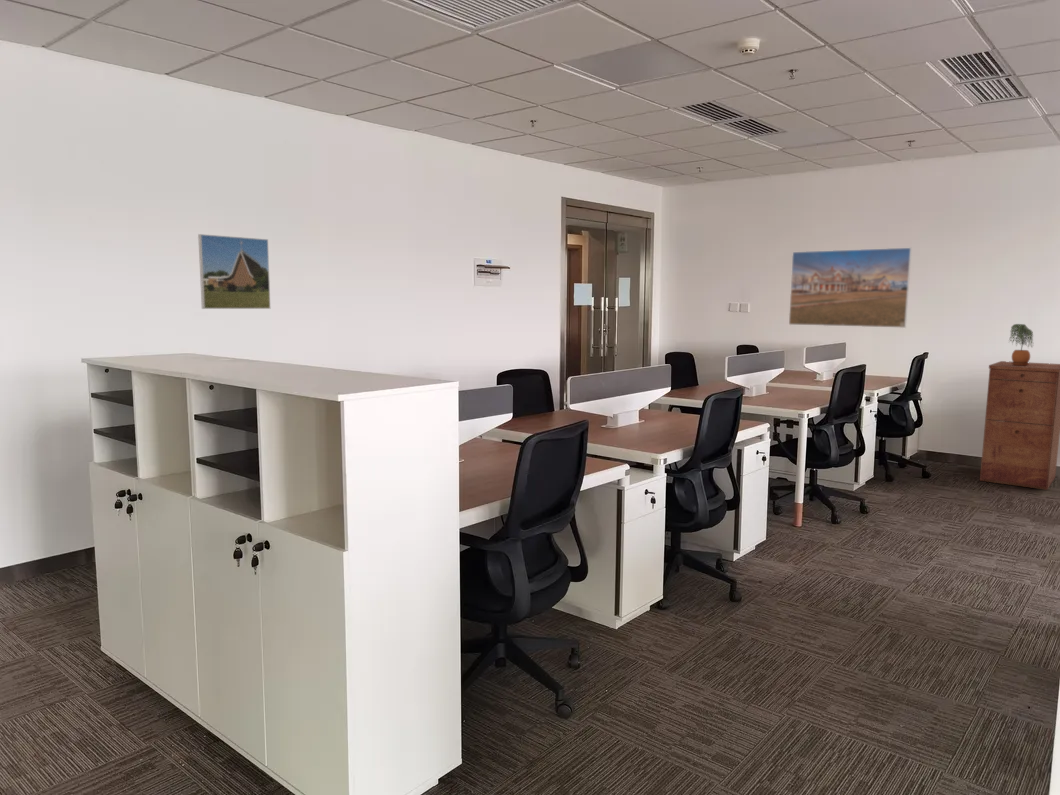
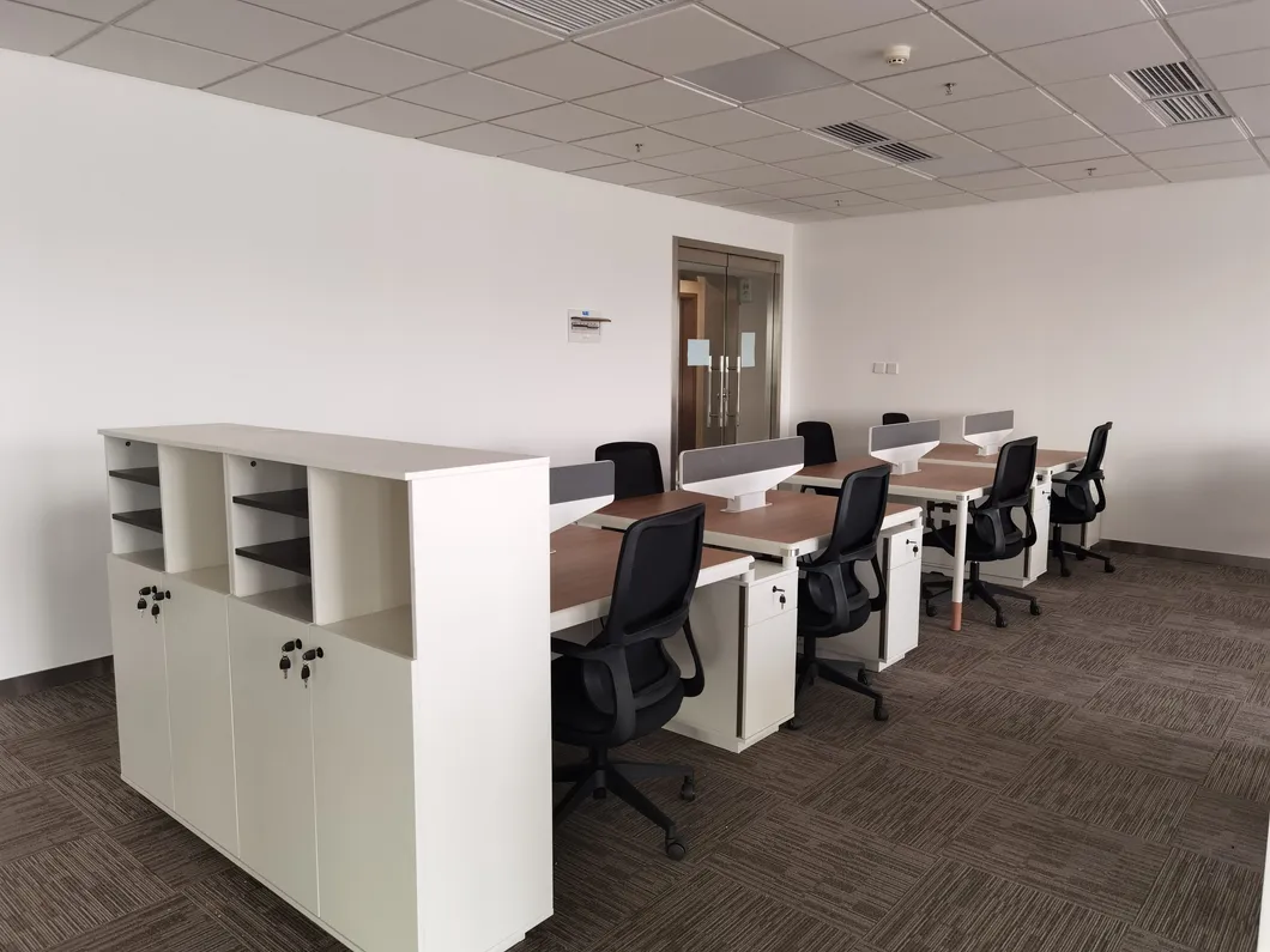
- potted plant [1008,323,1034,366]
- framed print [197,233,271,310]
- filing cabinet [979,360,1060,491]
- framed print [788,247,913,329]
